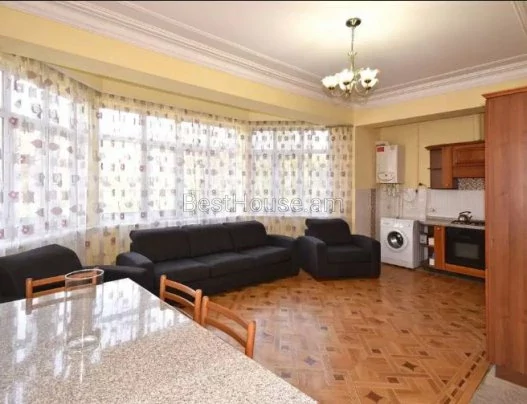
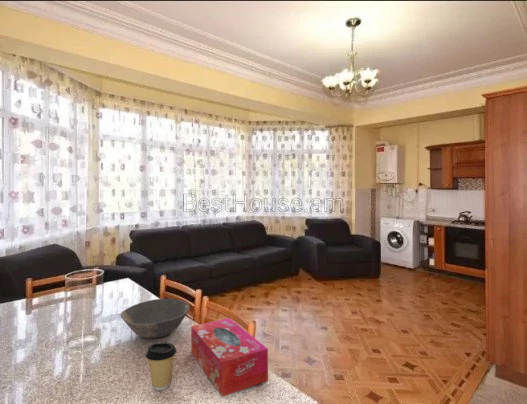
+ coffee cup [145,342,178,391]
+ tissue box [190,317,269,398]
+ bowl [120,298,191,339]
